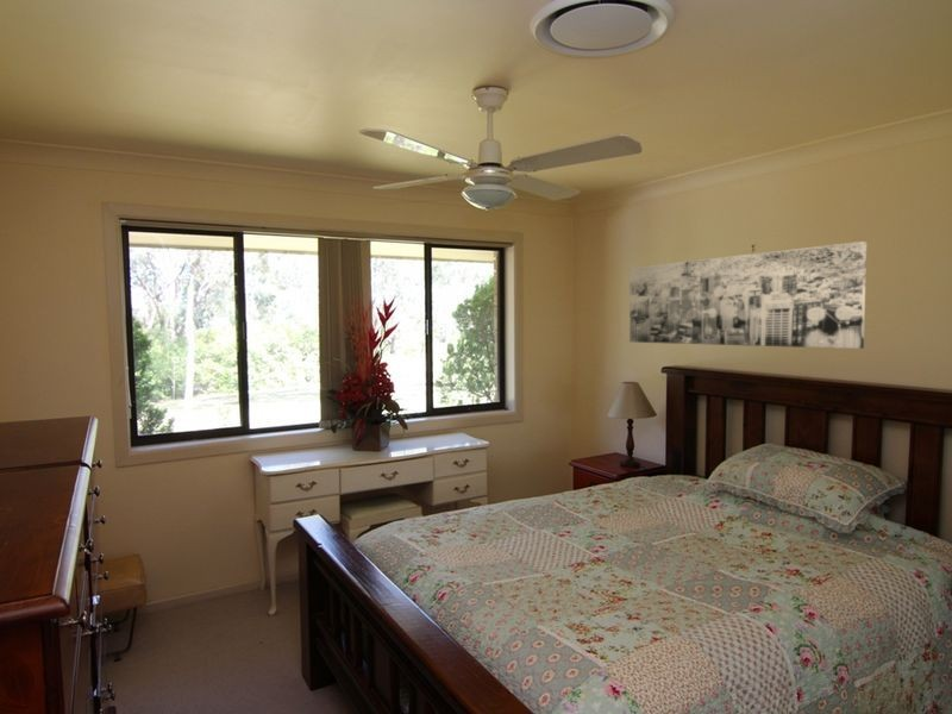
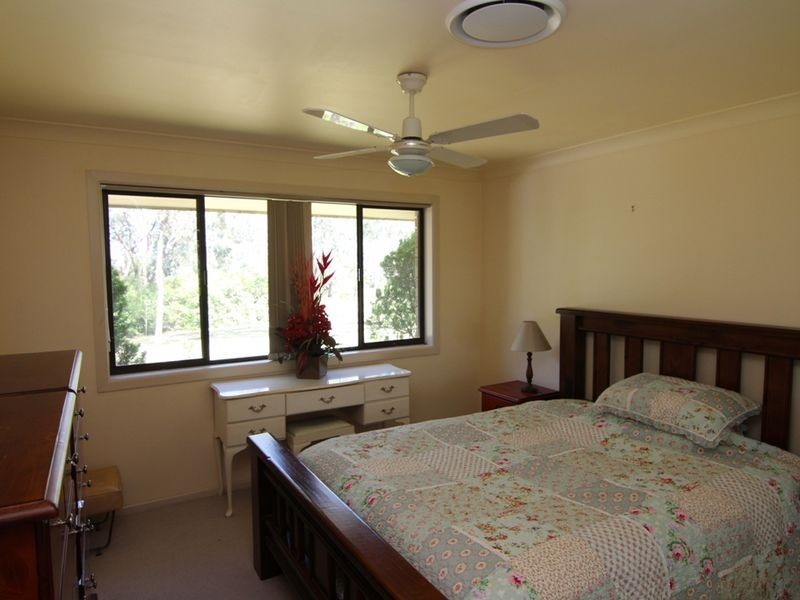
- wall art [628,240,868,350]
